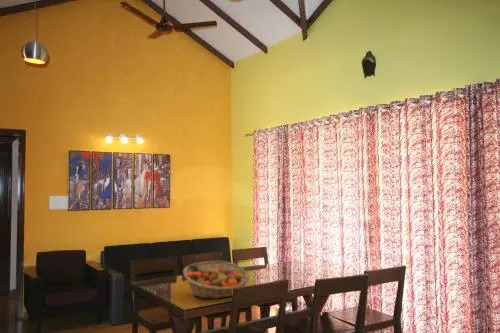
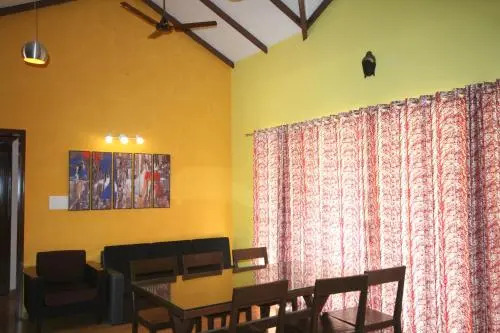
- fruit basket [182,260,250,300]
